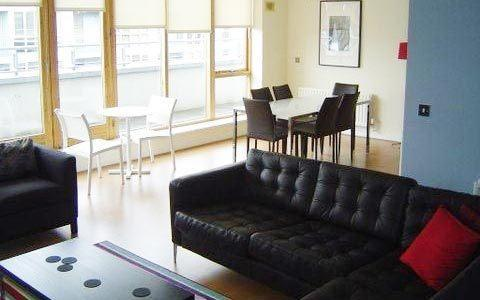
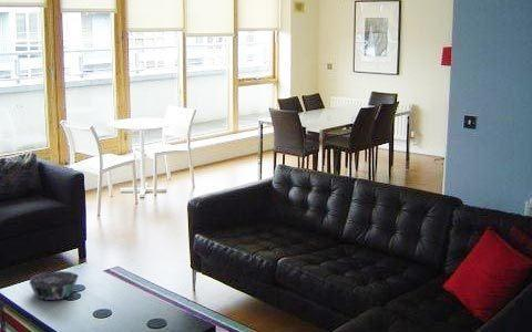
+ decorative bowl [28,270,80,301]
